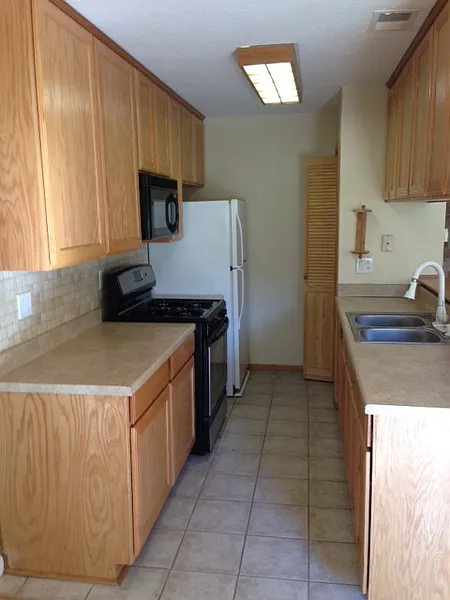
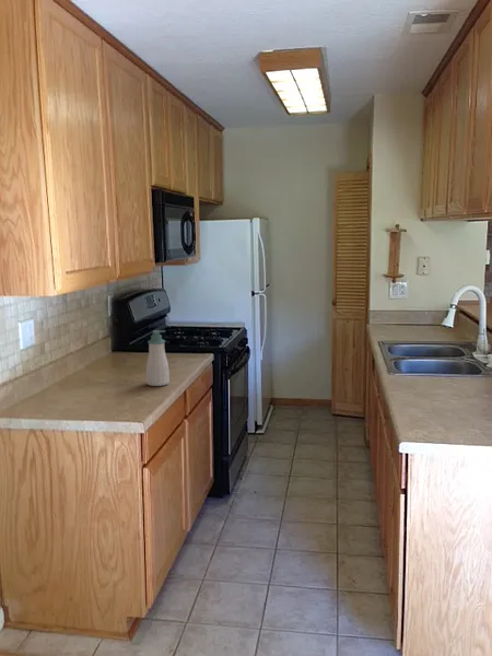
+ soap bottle [145,329,171,387]
